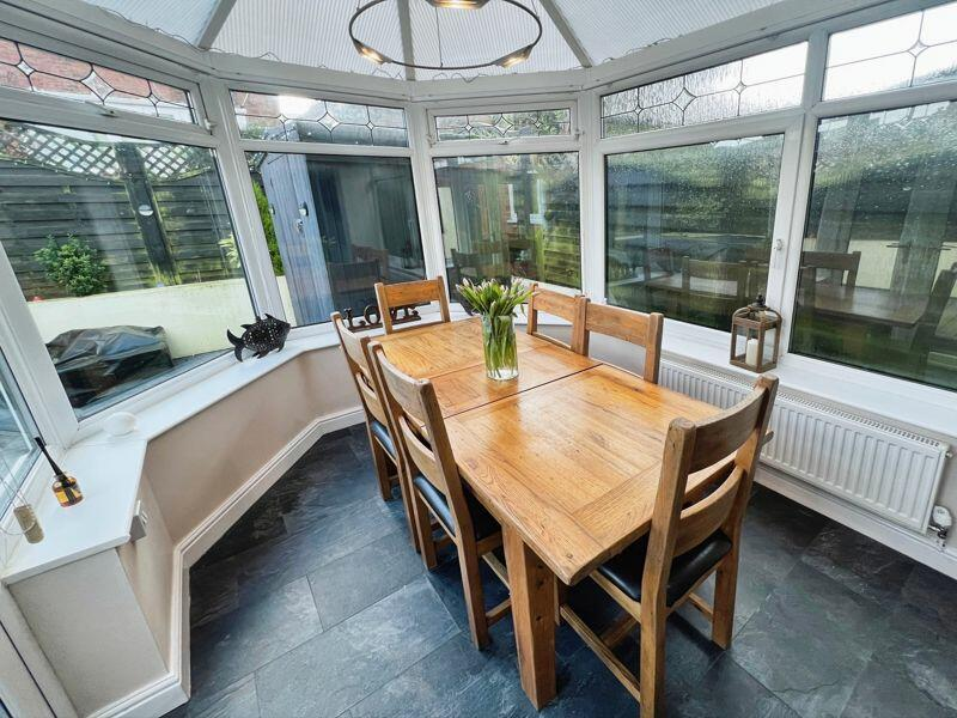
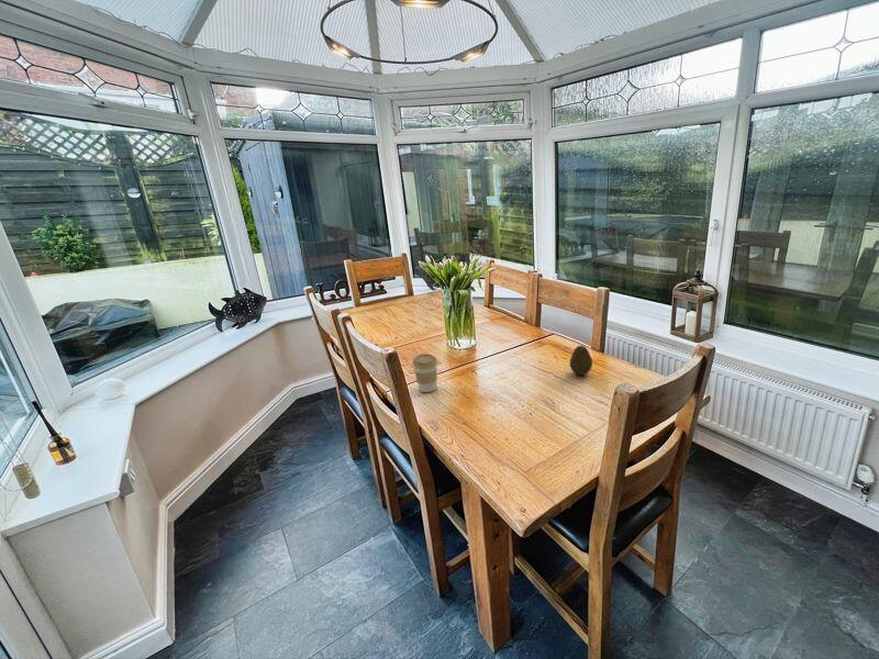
+ fruit [569,345,593,376]
+ coffee cup [412,353,438,393]
